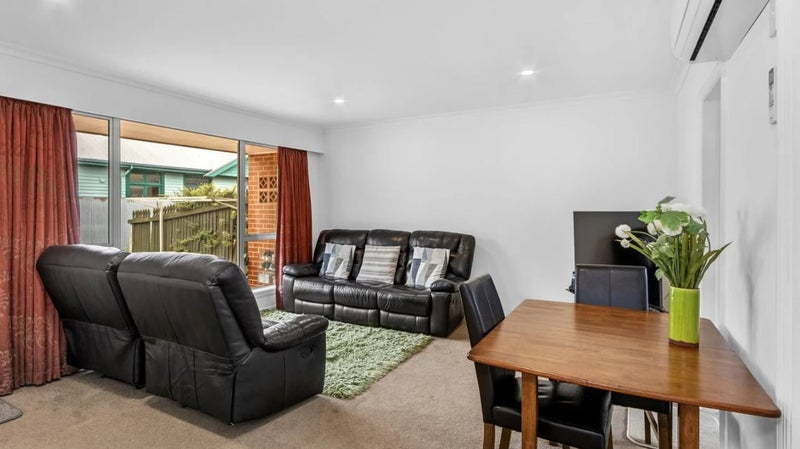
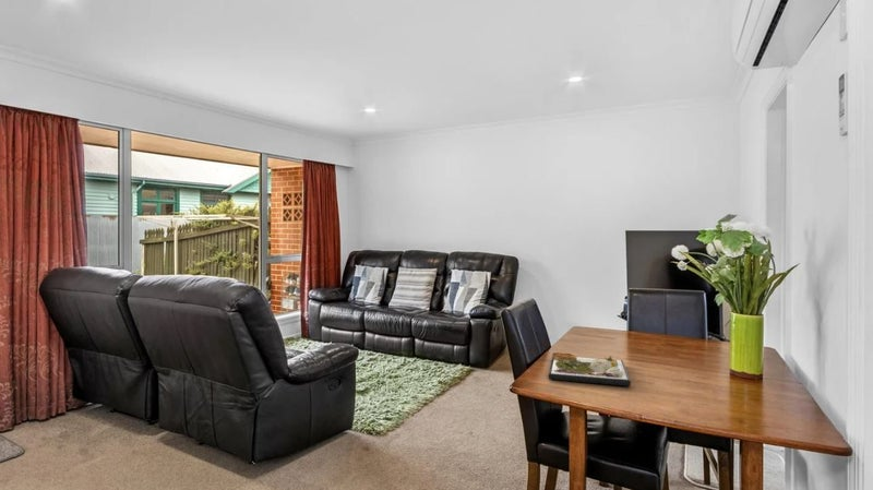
+ dinner plate [548,351,632,387]
